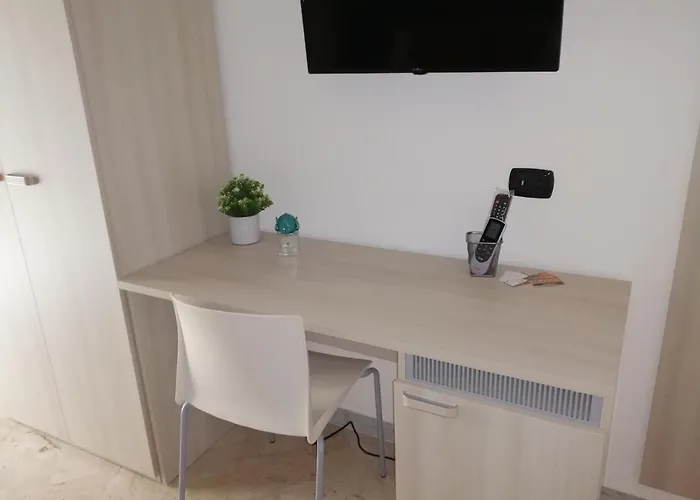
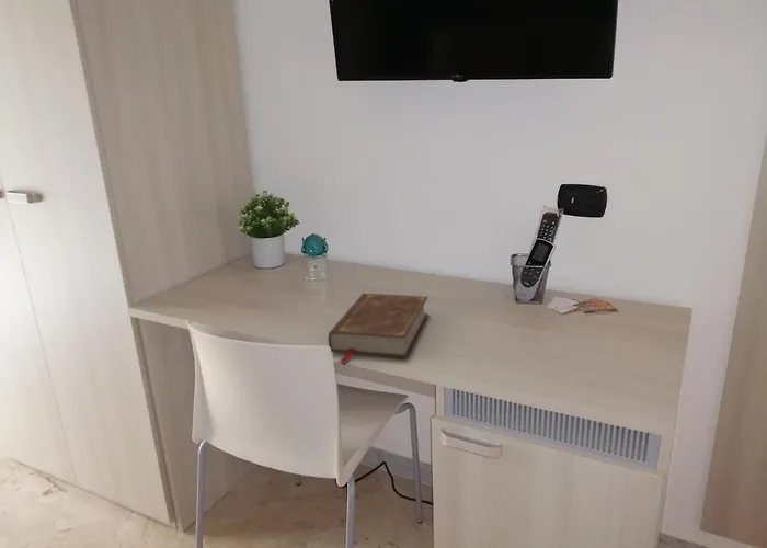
+ book [328,293,430,364]
